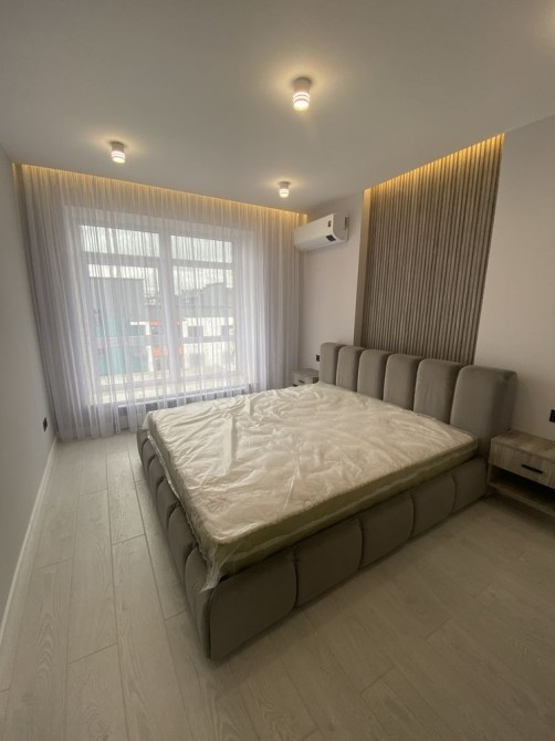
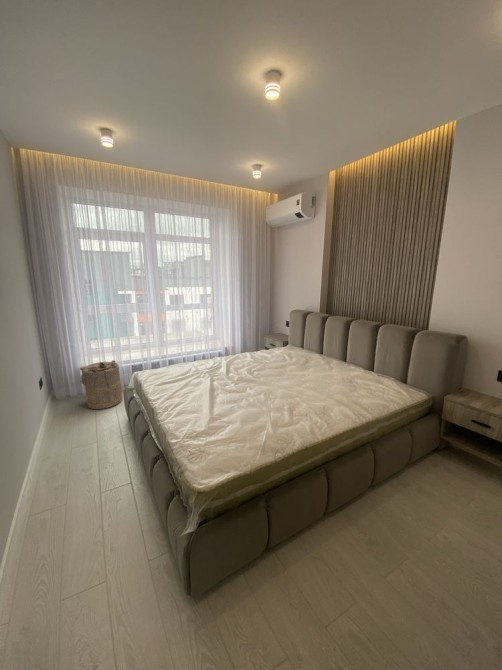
+ laundry hamper [79,359,123,410]
